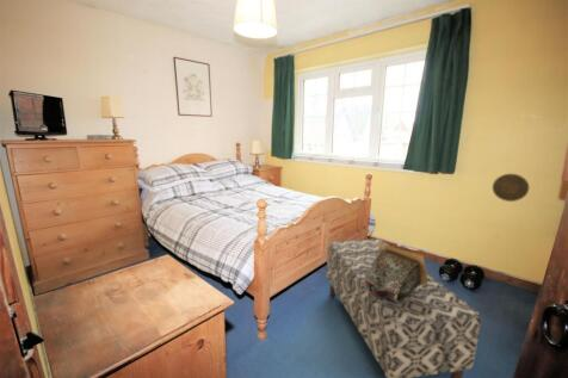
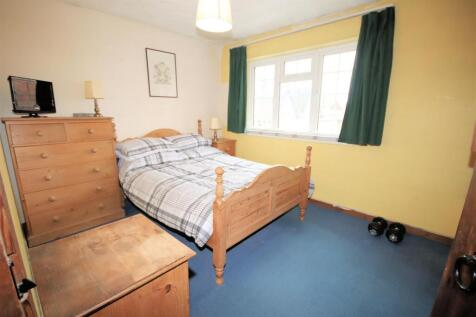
- tote bag [364,243,431,304]
- bench [326,237,482,378]
- decorative plate [492,173,530,203]
